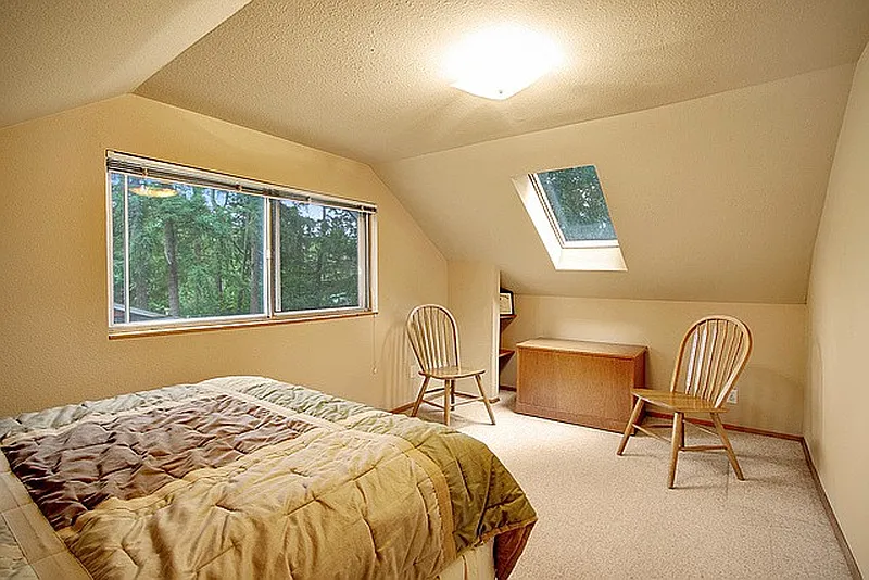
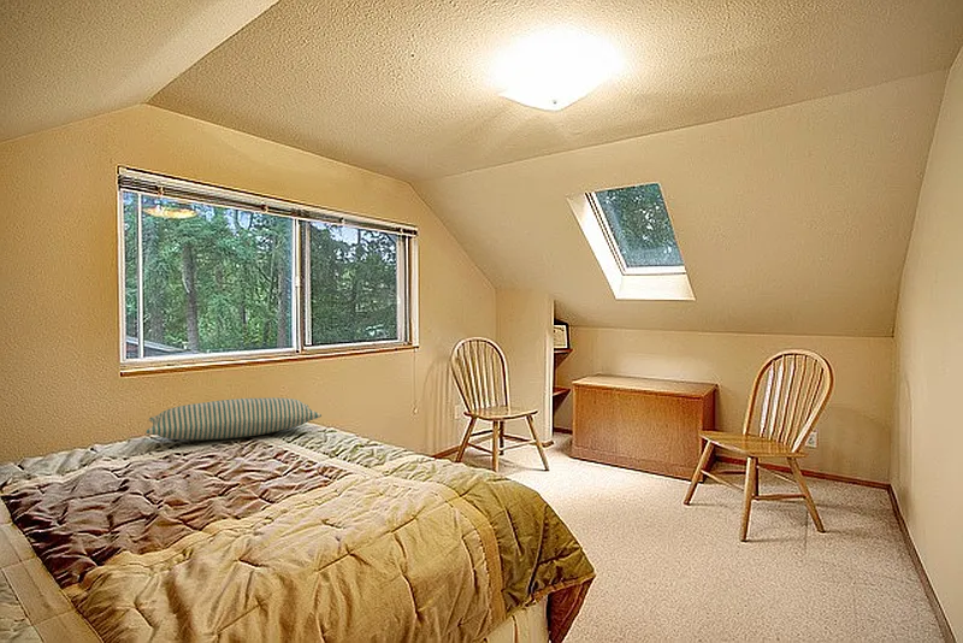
+ pillow [144,396,323,441]
